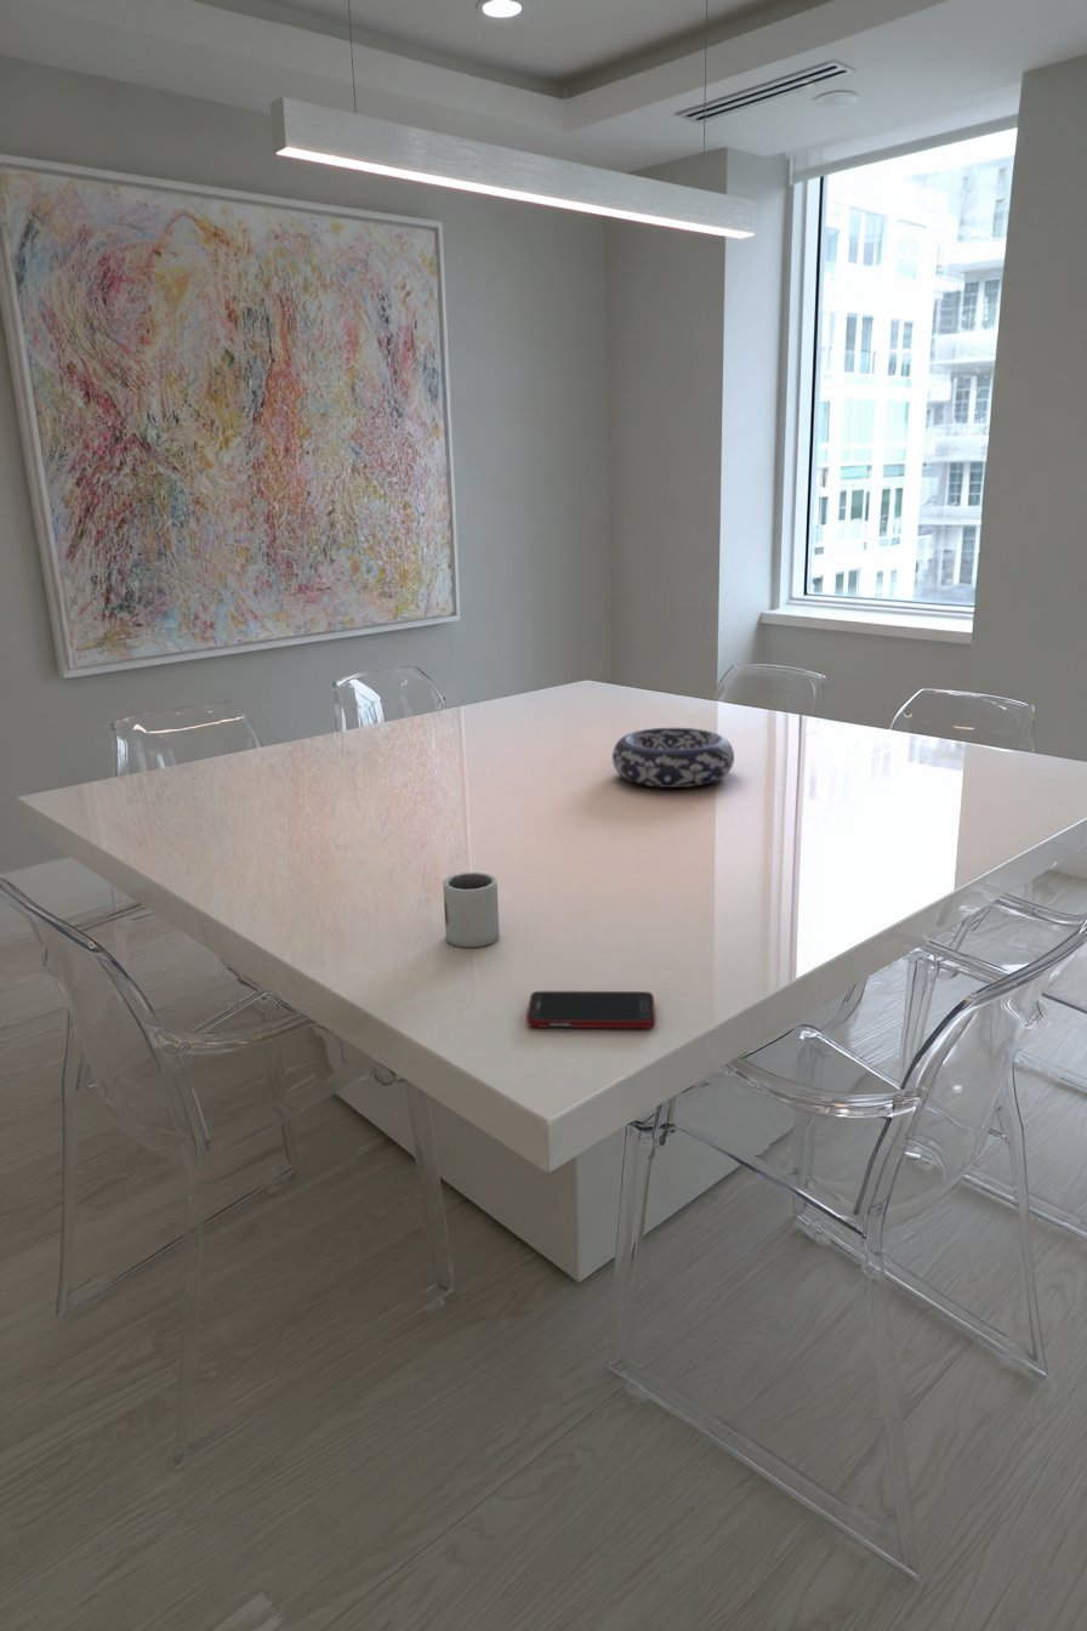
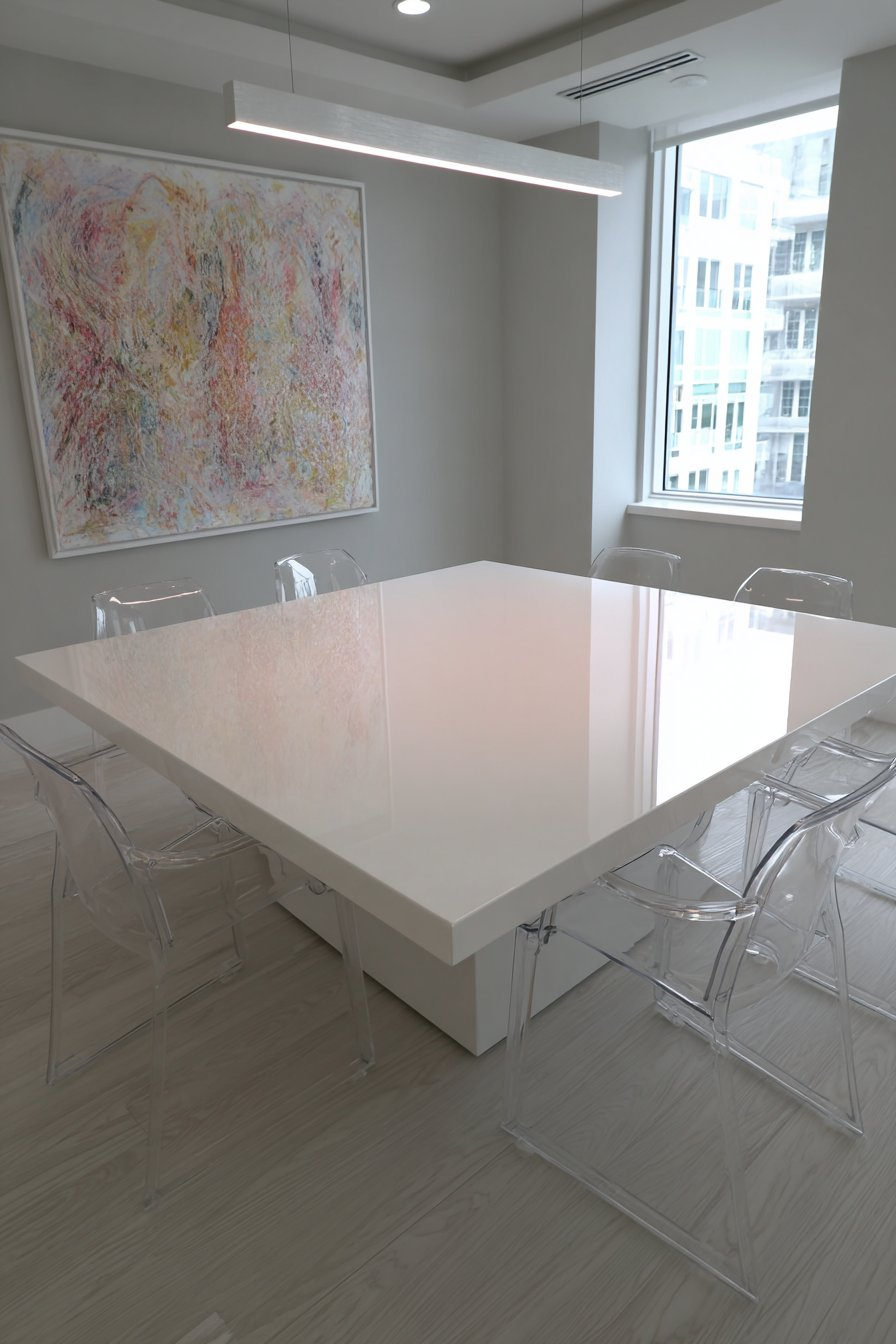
- cell phone [525,990,656,1029]
- decorative bowl [611,727,735,789]
- cup [442,871,501,949]
